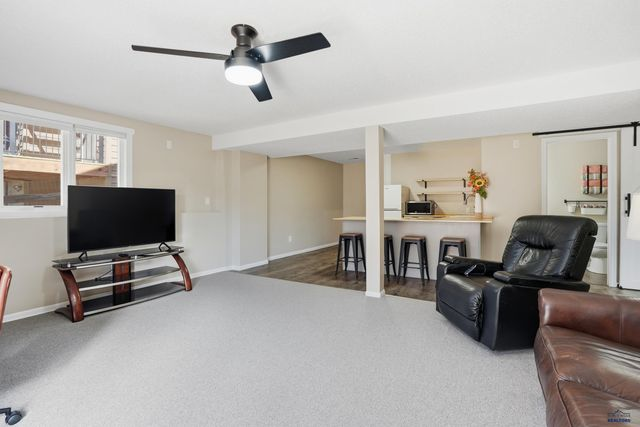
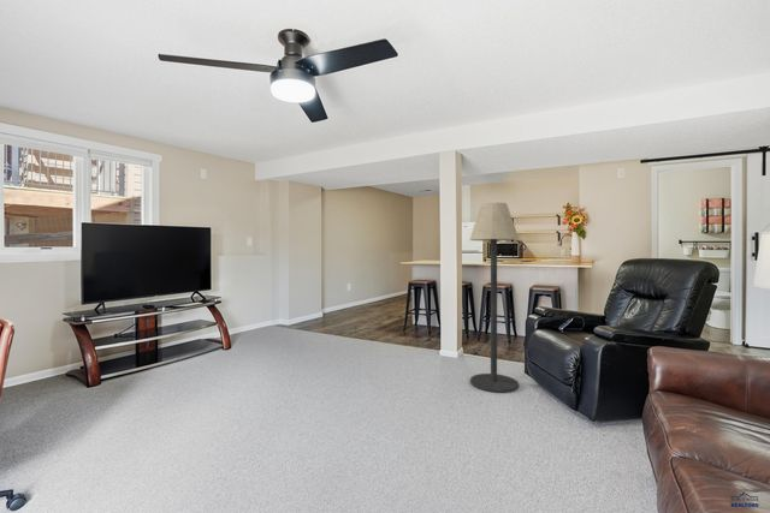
+ floor lamp [468,202,520,393]
